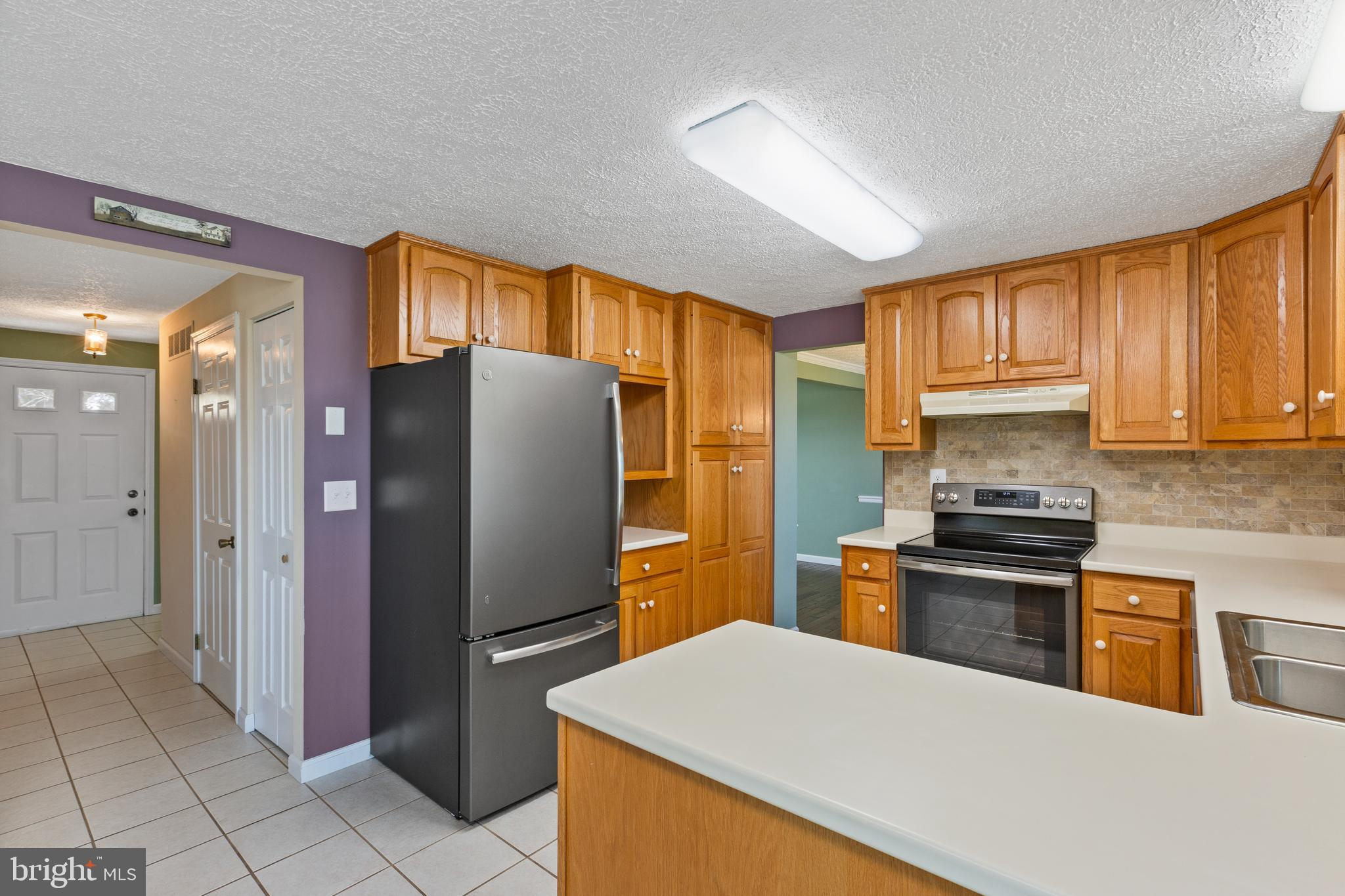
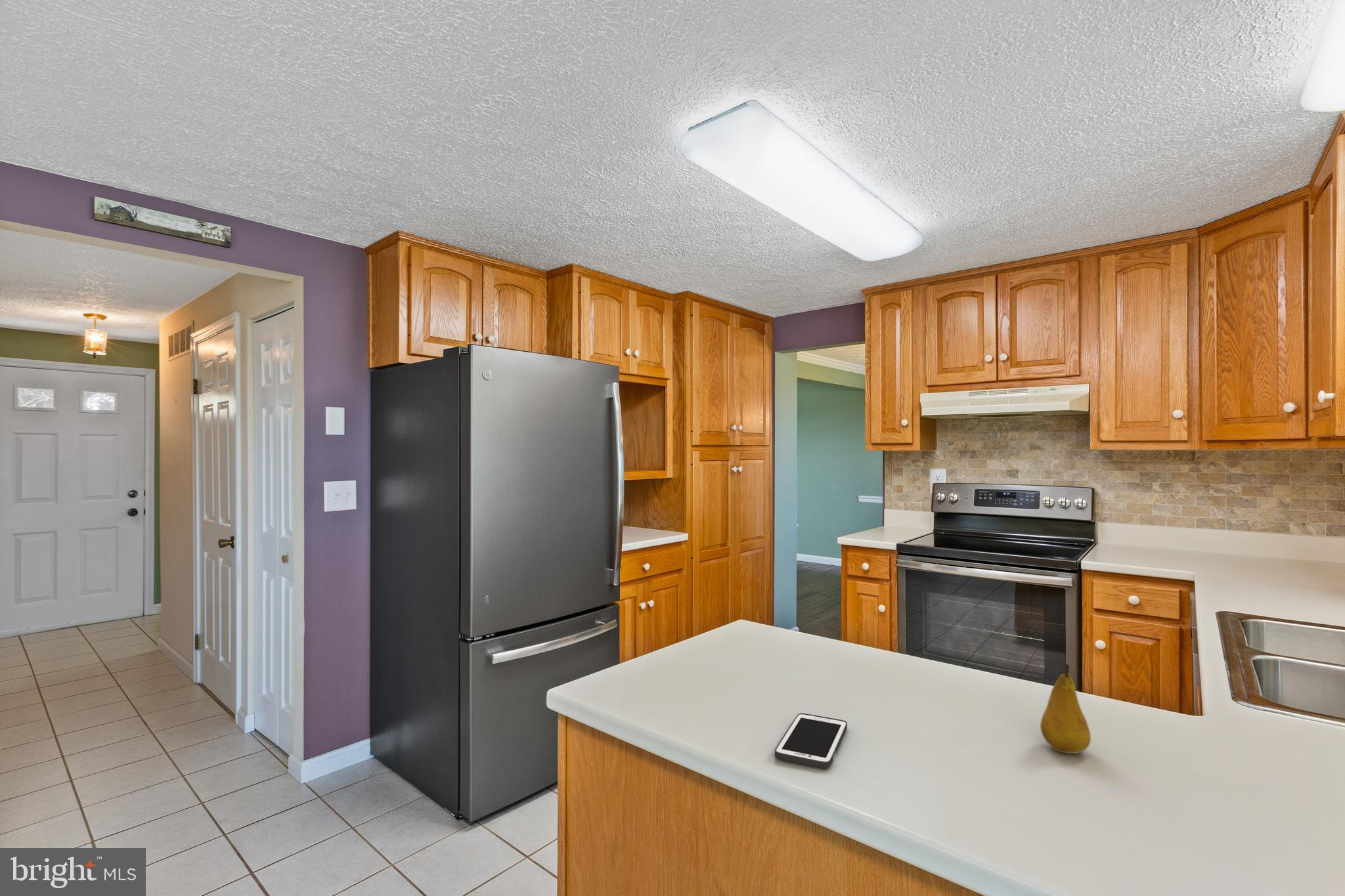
+ fruit [1040,664,1091,754]
+ cell phone [774,713,848,769]
